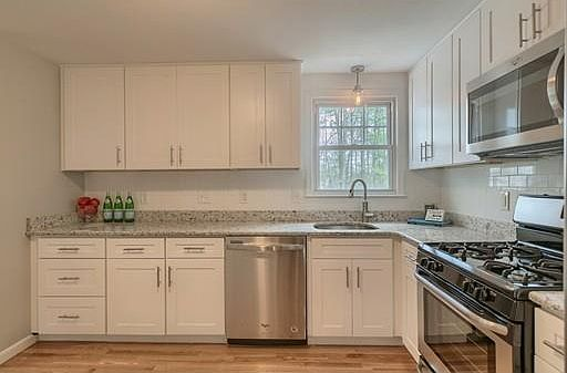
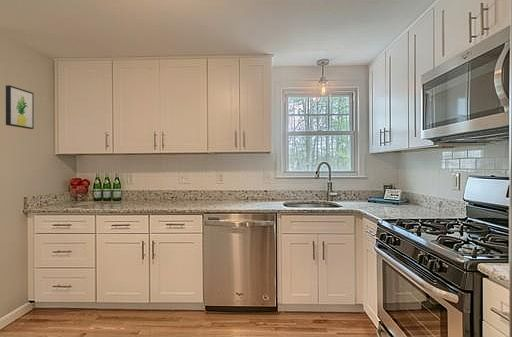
+ wall art [5,84,35,130]
